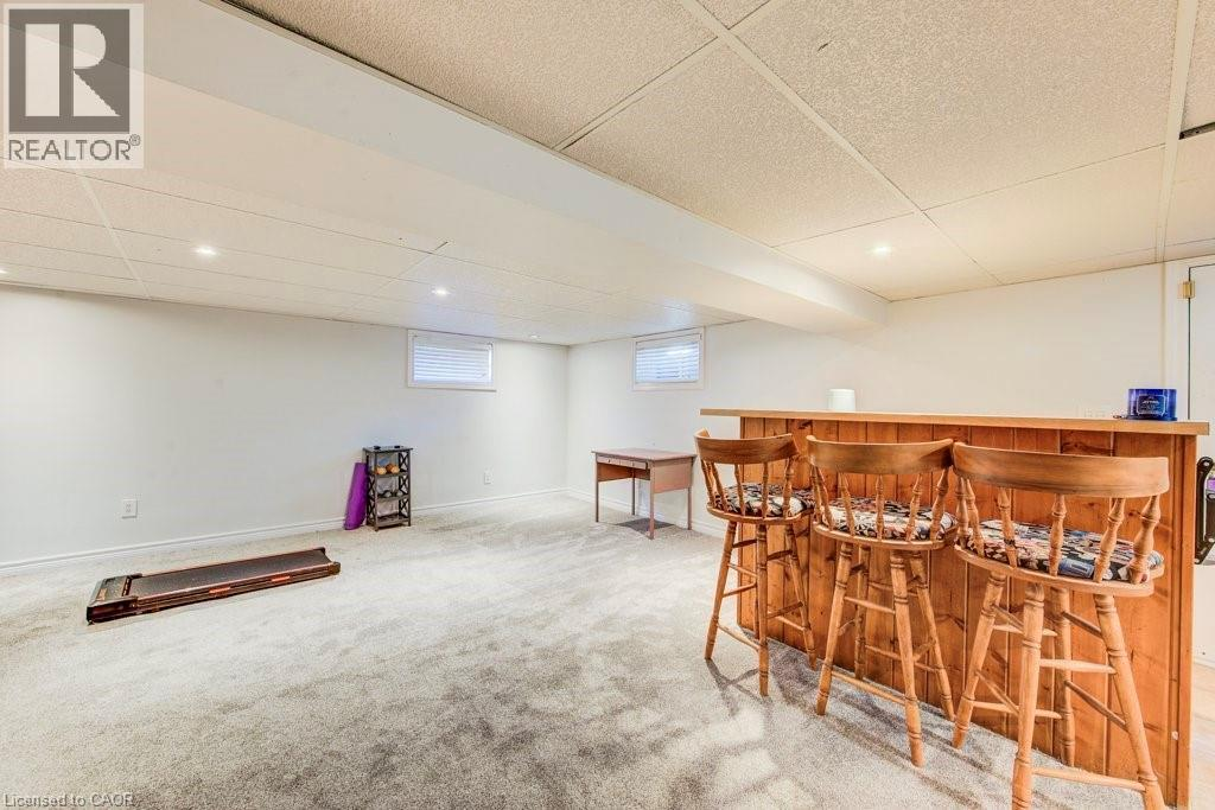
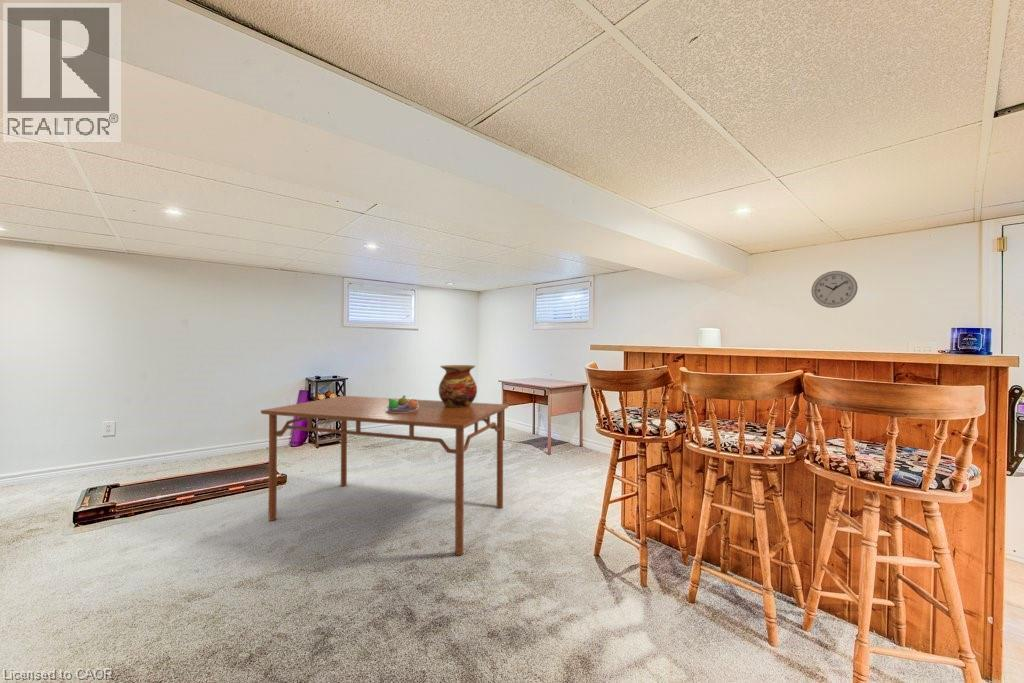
+ wall clock [810,270,859,309]
+ vase [438,364,478,407]
+ fruit bowl [385,395,419,412]
+ dining table [260,395,510,556]
